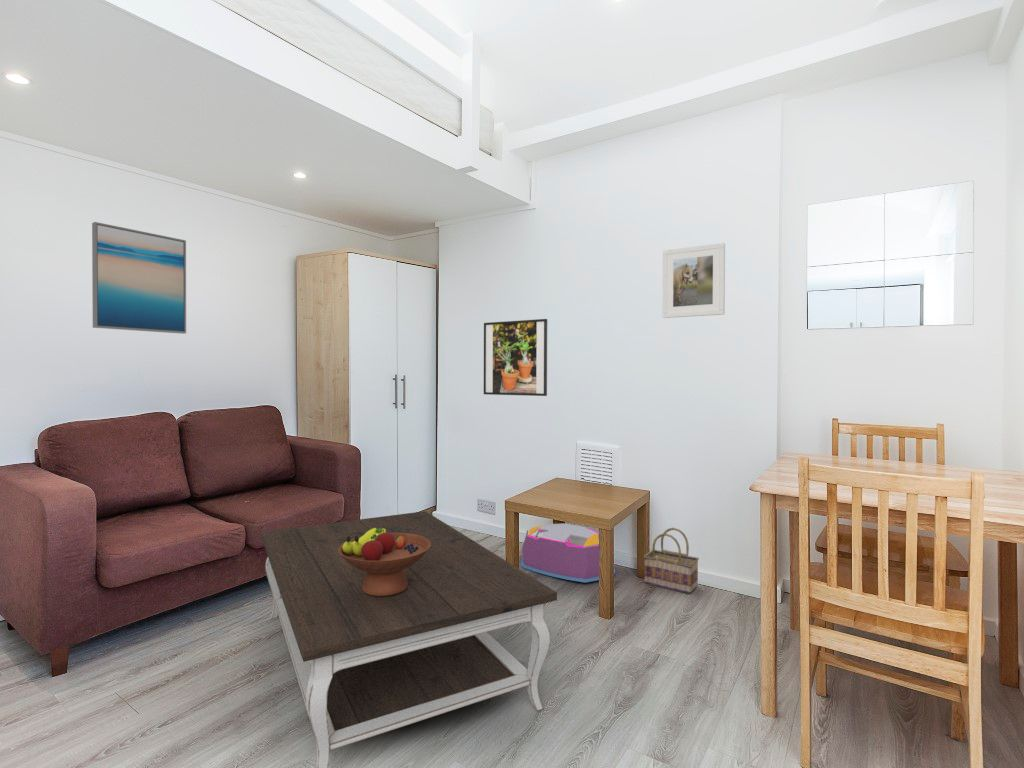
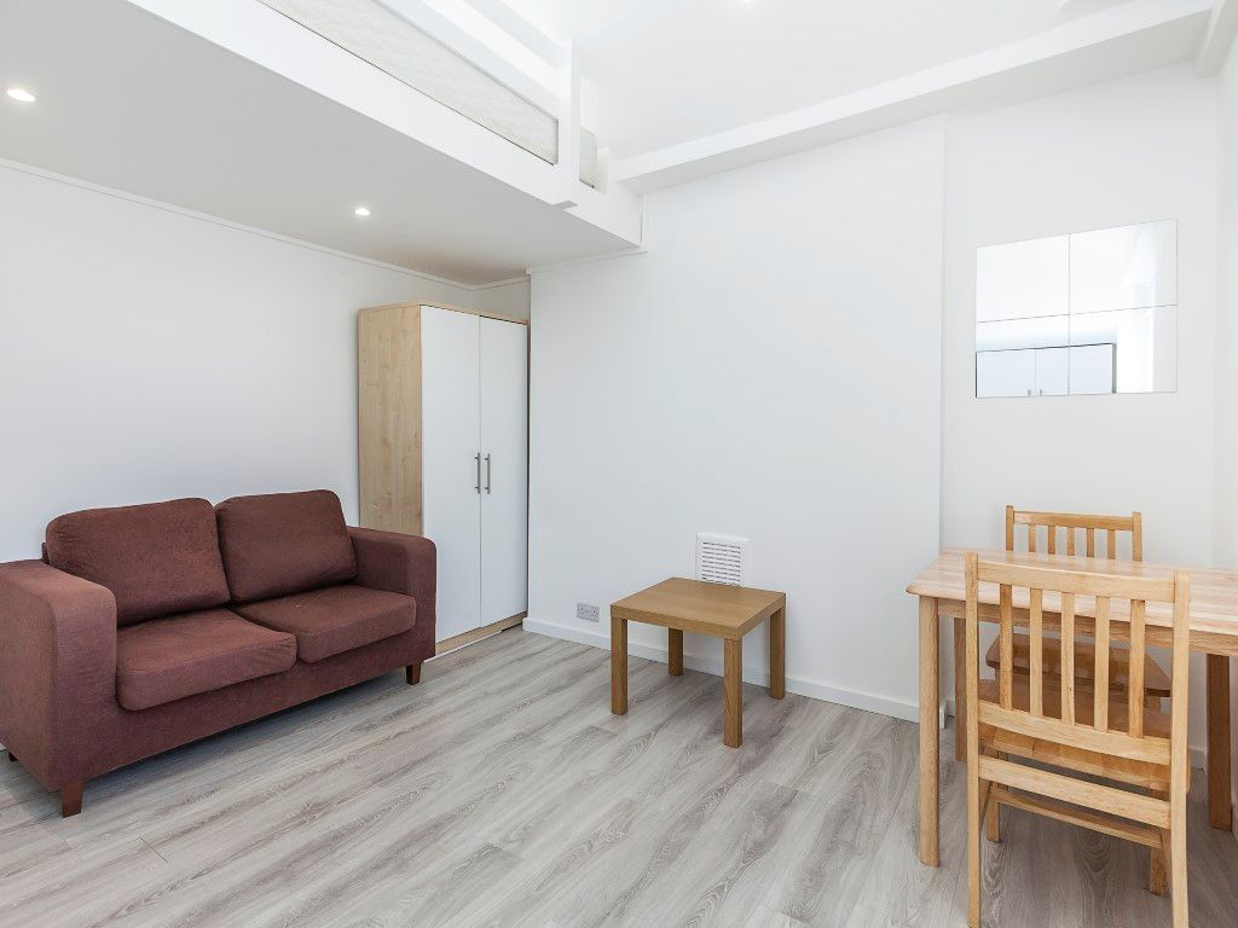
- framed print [662,242,726,319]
- coffee table [261,510,558,768]
- basket [643,527,700,595]
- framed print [483,318,548,397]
- wall art [91,221,187,335]
- fruit bowl [338,528,431,597]
- storage bin [520,523,616,584]
